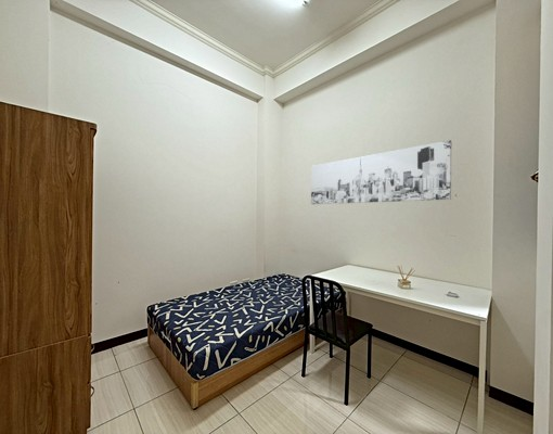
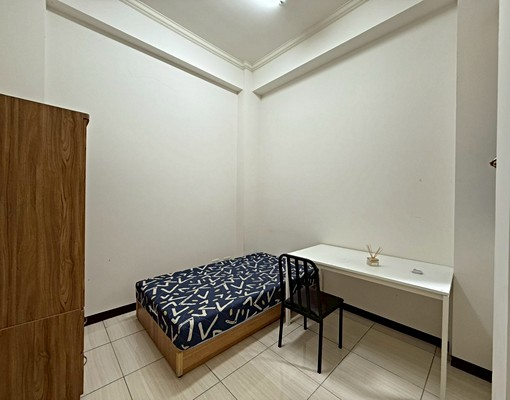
- wall art [310,139,452,205]
